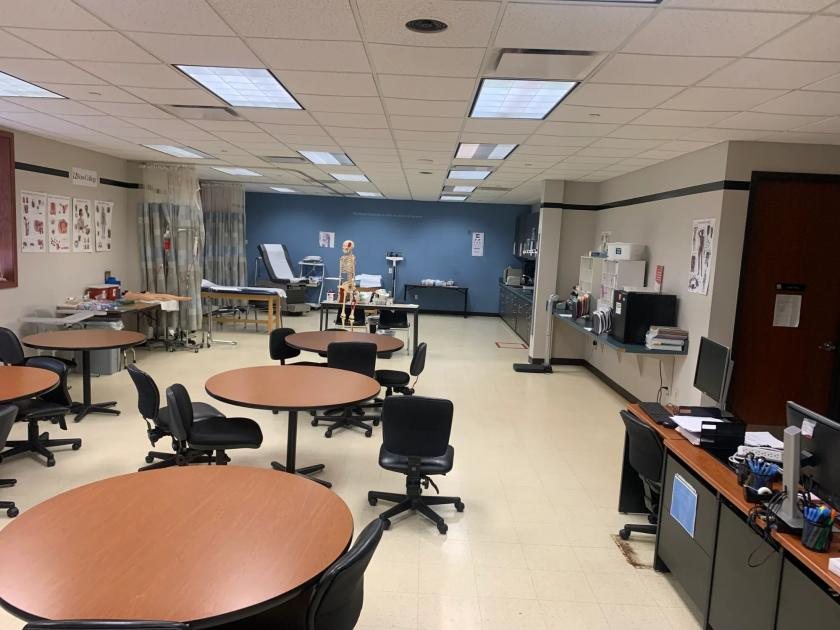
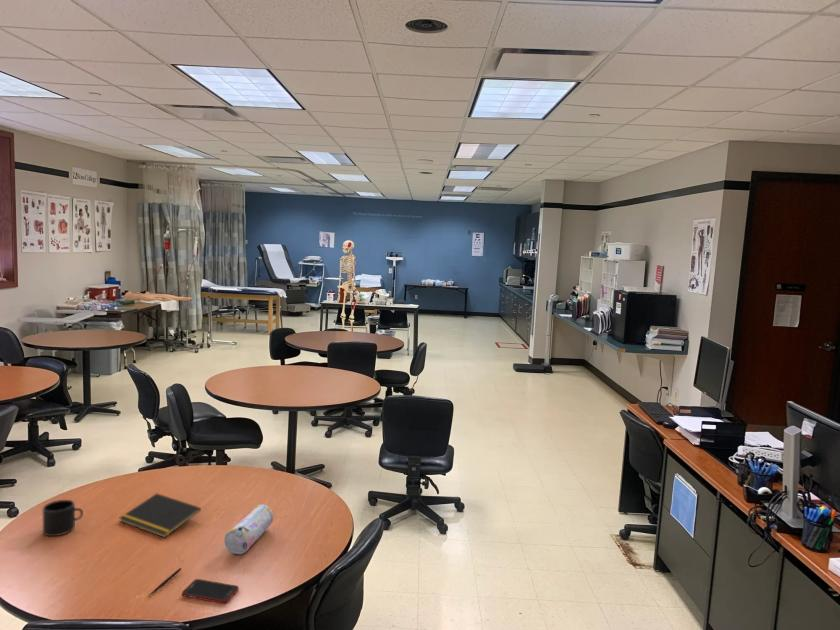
+ pen [148,567,182,597]
+ notepad [119,492,202,539]
+ mug [42,499,84,537]
+ cell phone [181,578,240,604]
+ pencil case [224,504,274,555]
